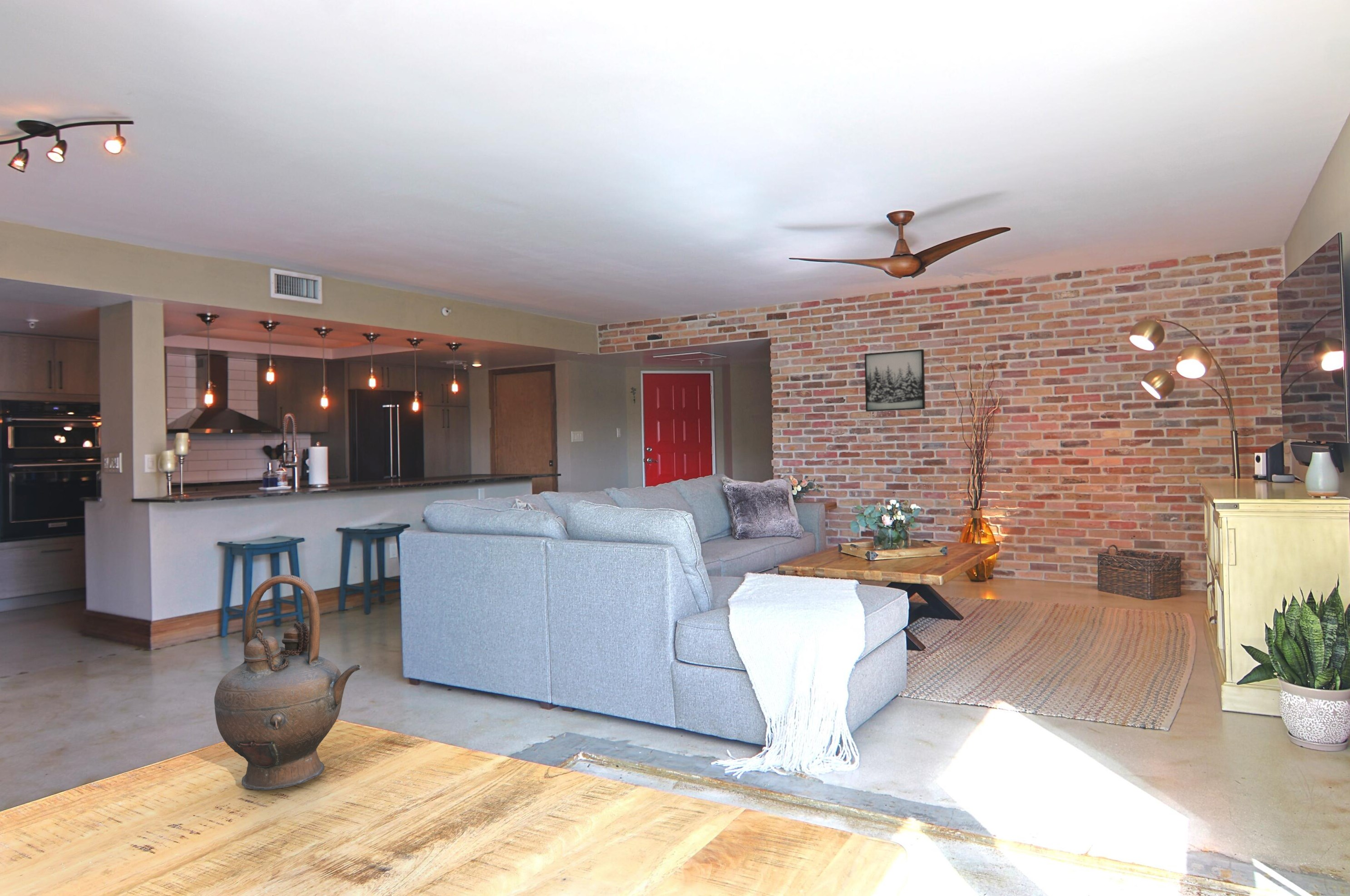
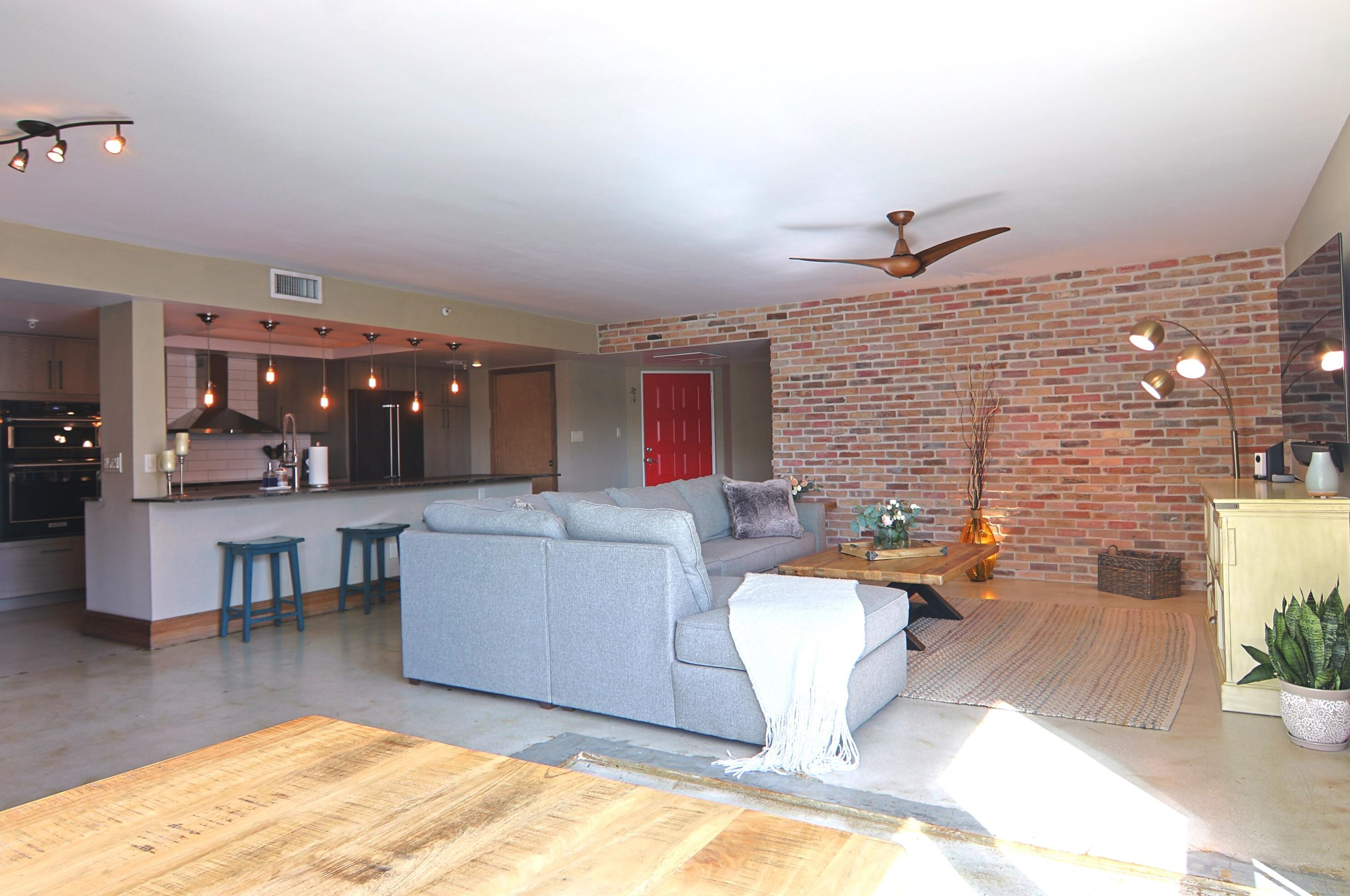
- teapot [214,574,362,791]
- wall art [864,349,926,412]
